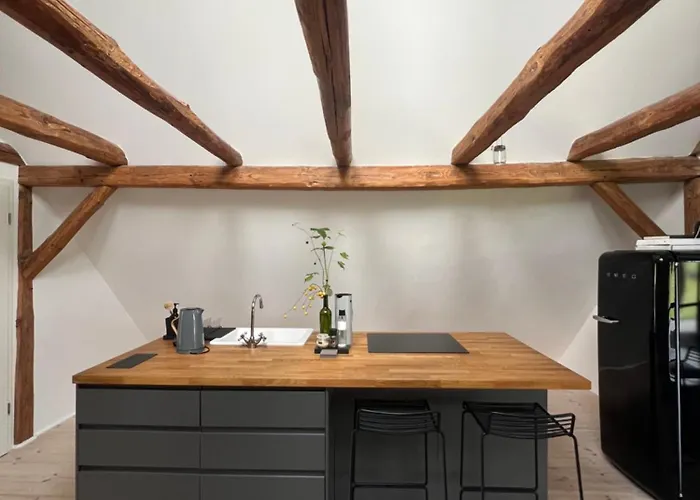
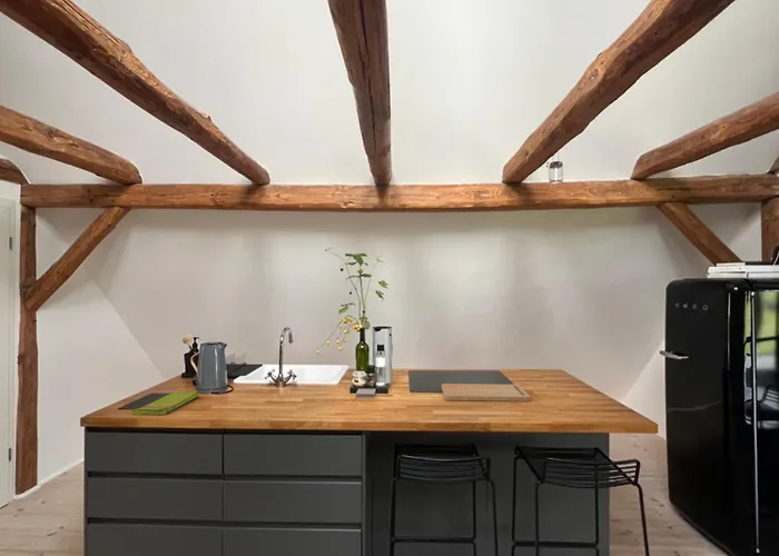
+ cutting board [441,383,531,403]
+ dish towel [131,389,201,416]
